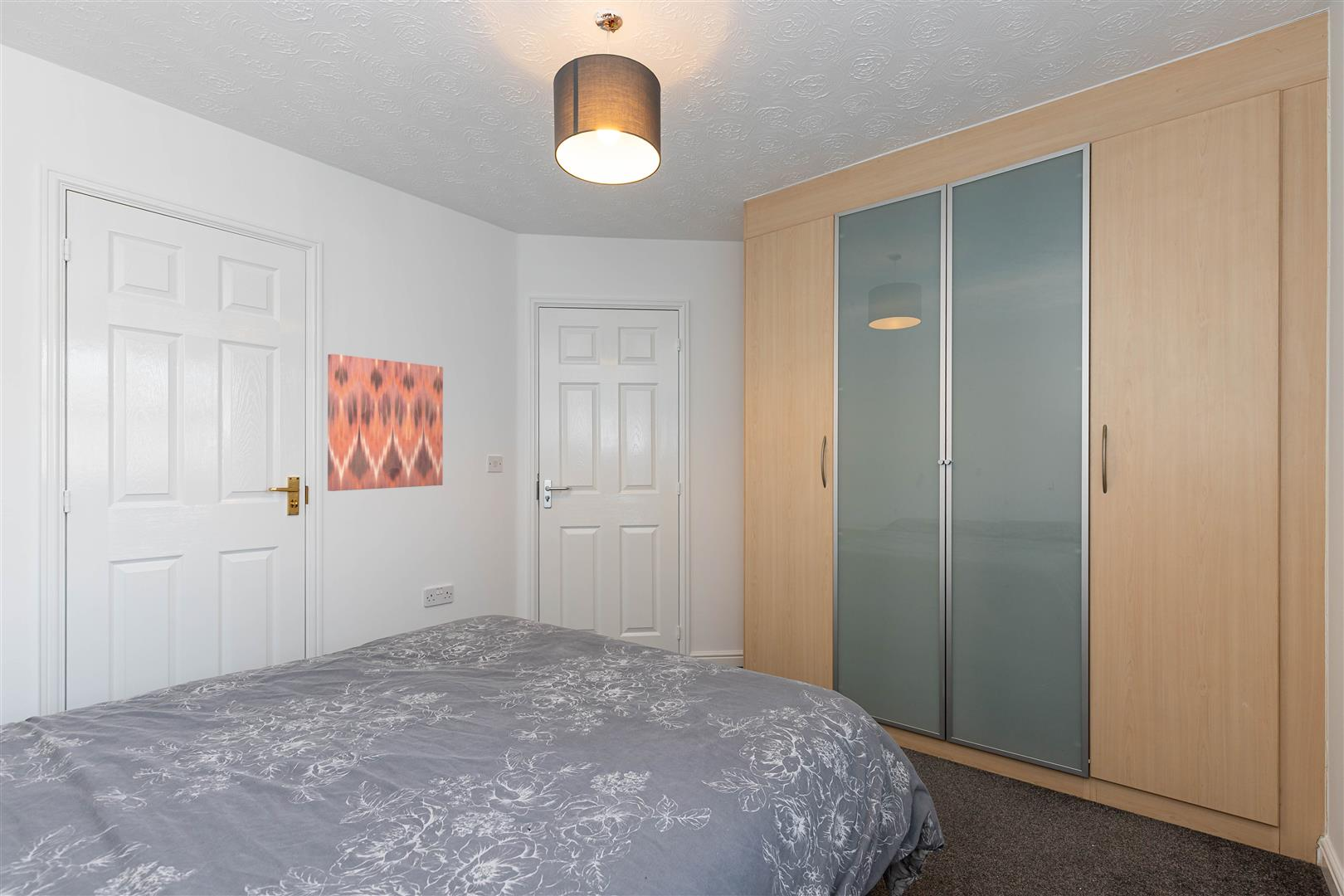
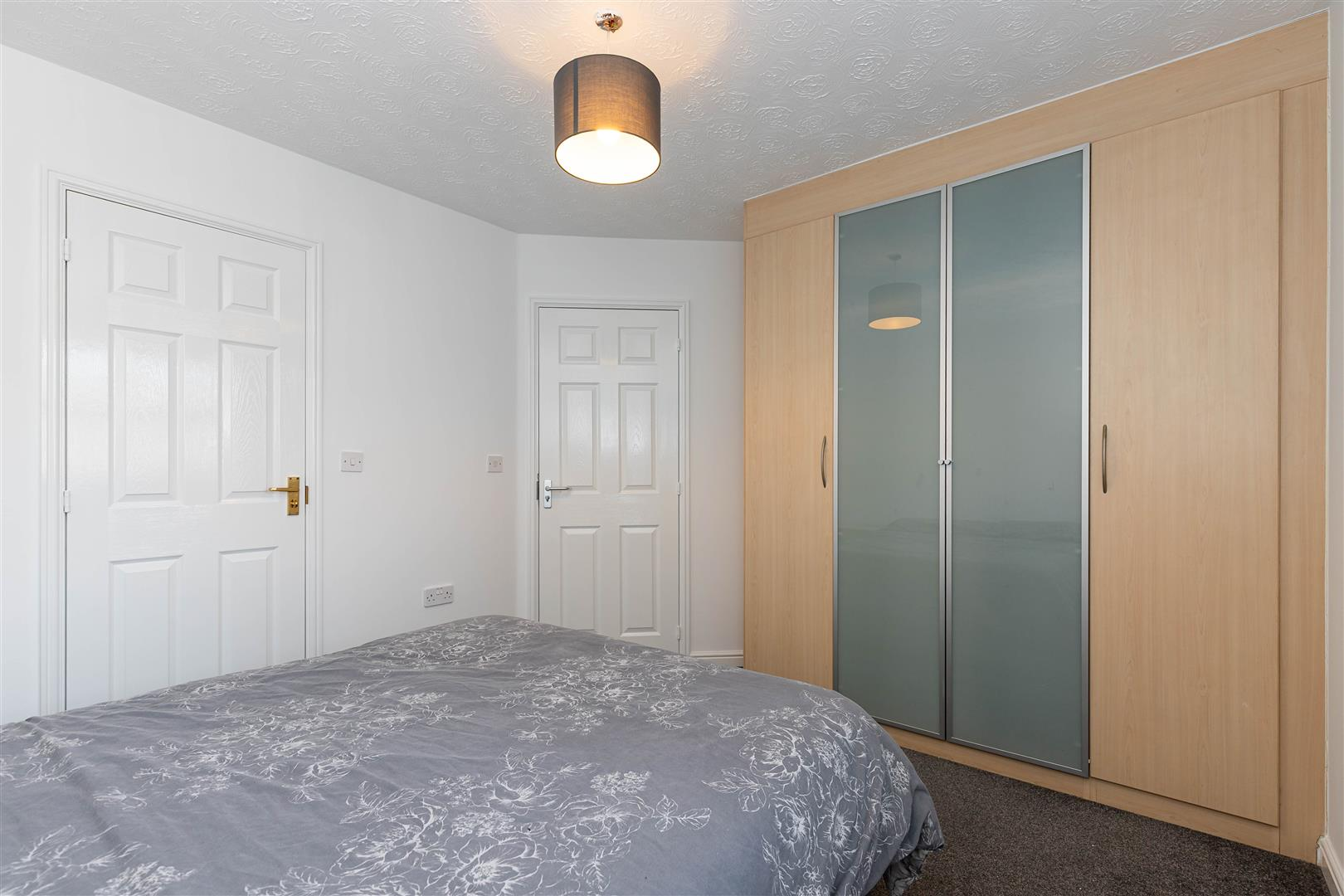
- wall art [327,353,444,492]
